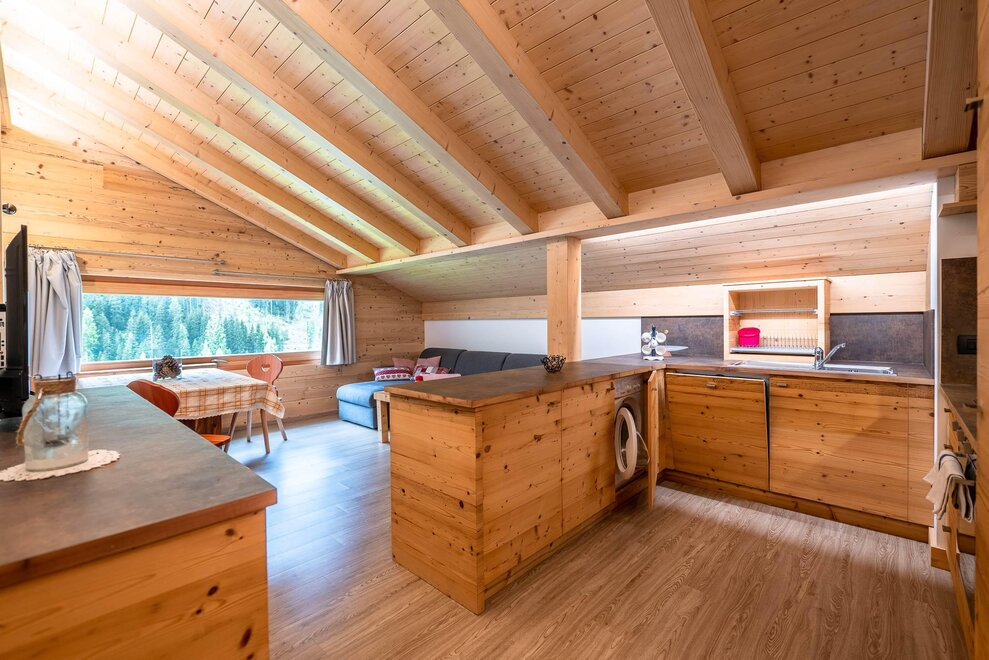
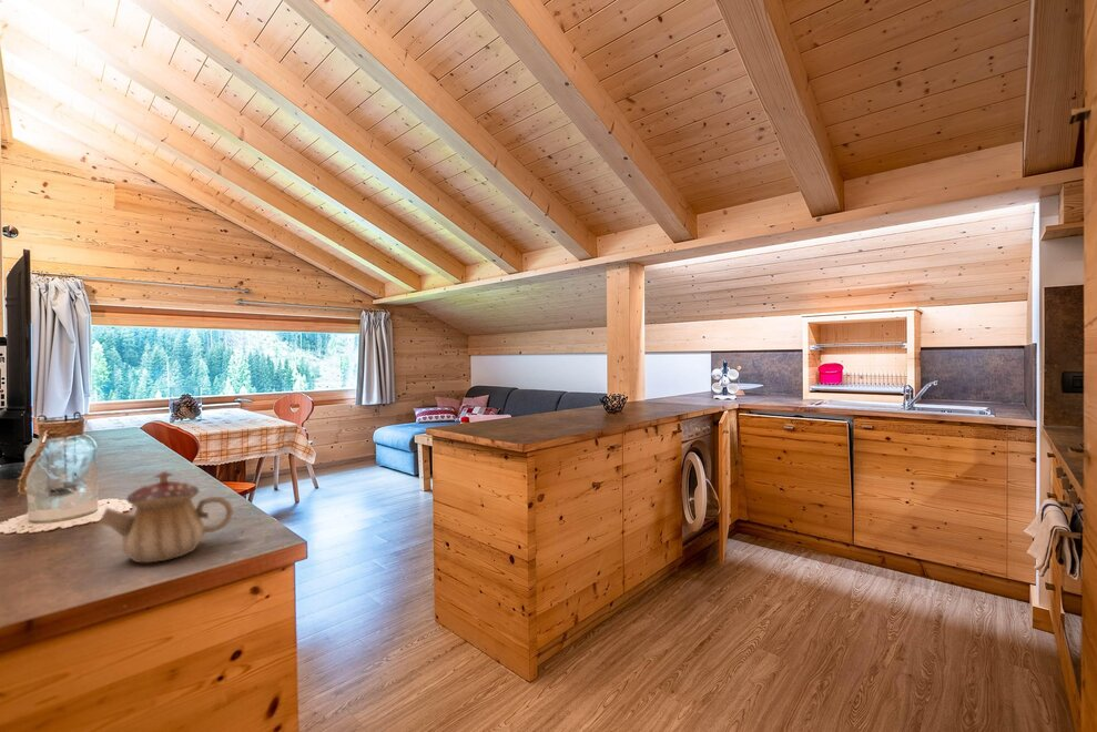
+ teapot [98,470,234,563]
